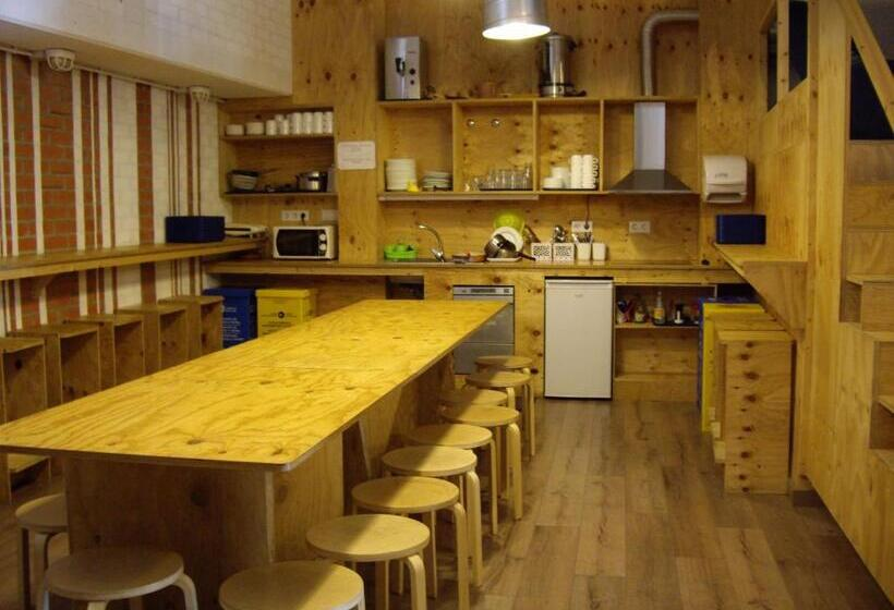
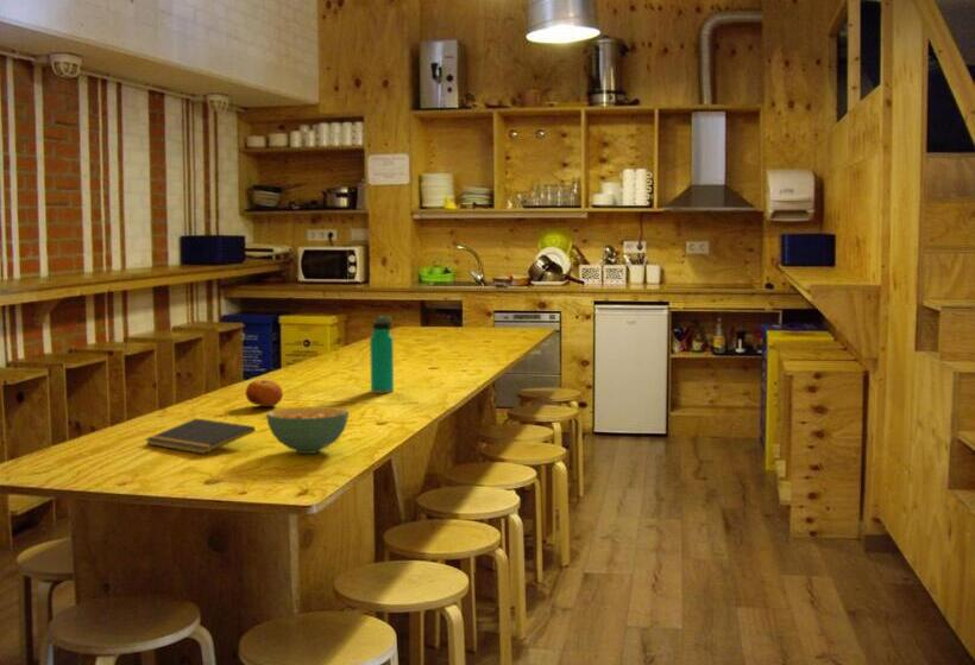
+ water bottle [369,315,395,394]
+ notepad [145,417,257,455]
+ cereal bowl [265,406,350,455]
+ fruit [245,379,284,407]
